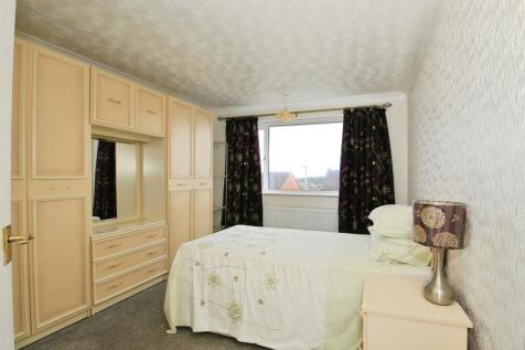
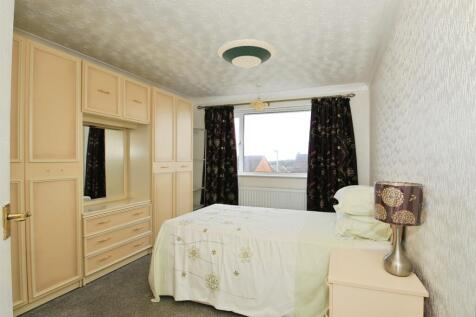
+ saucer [217,38,276,69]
